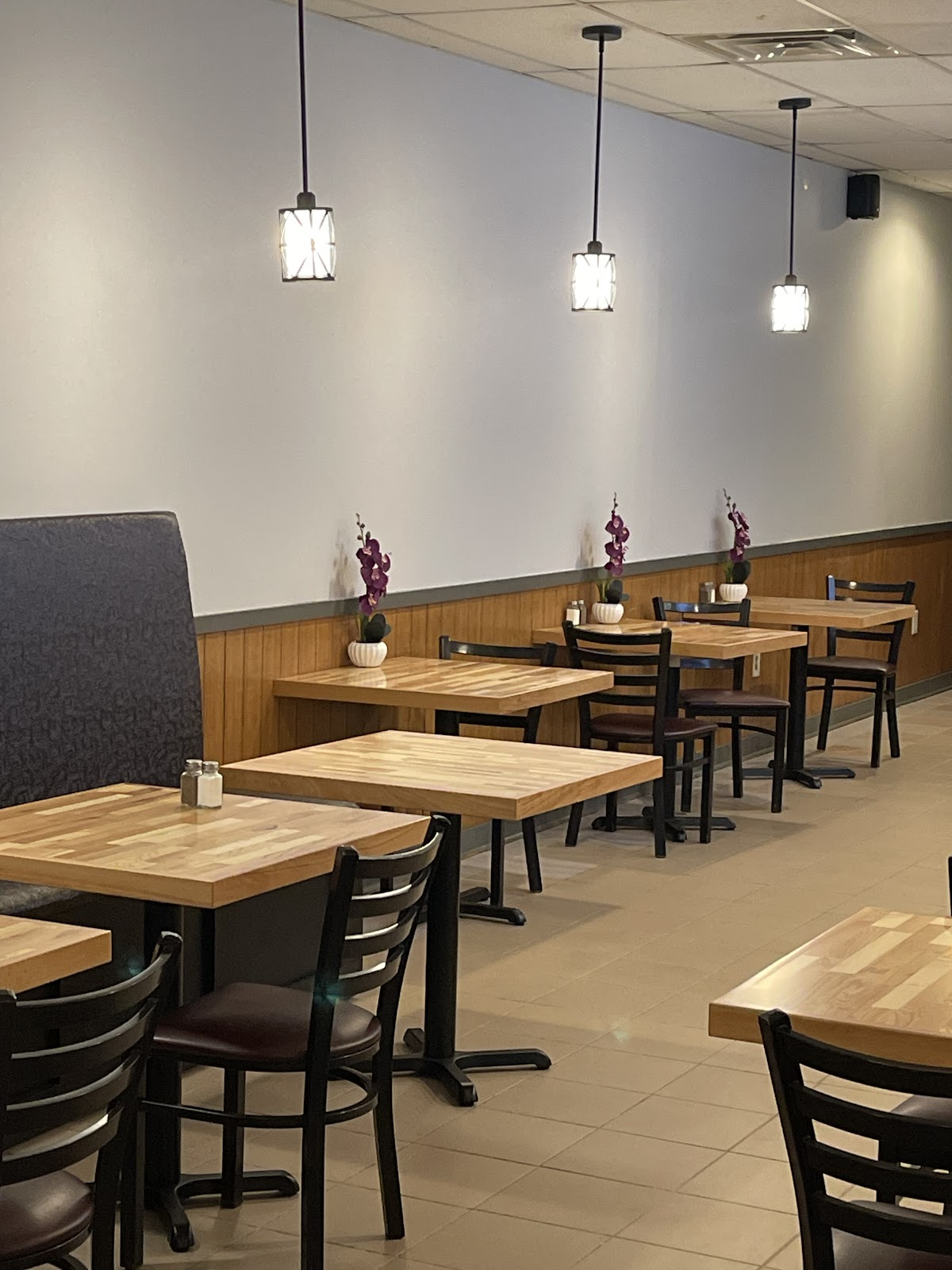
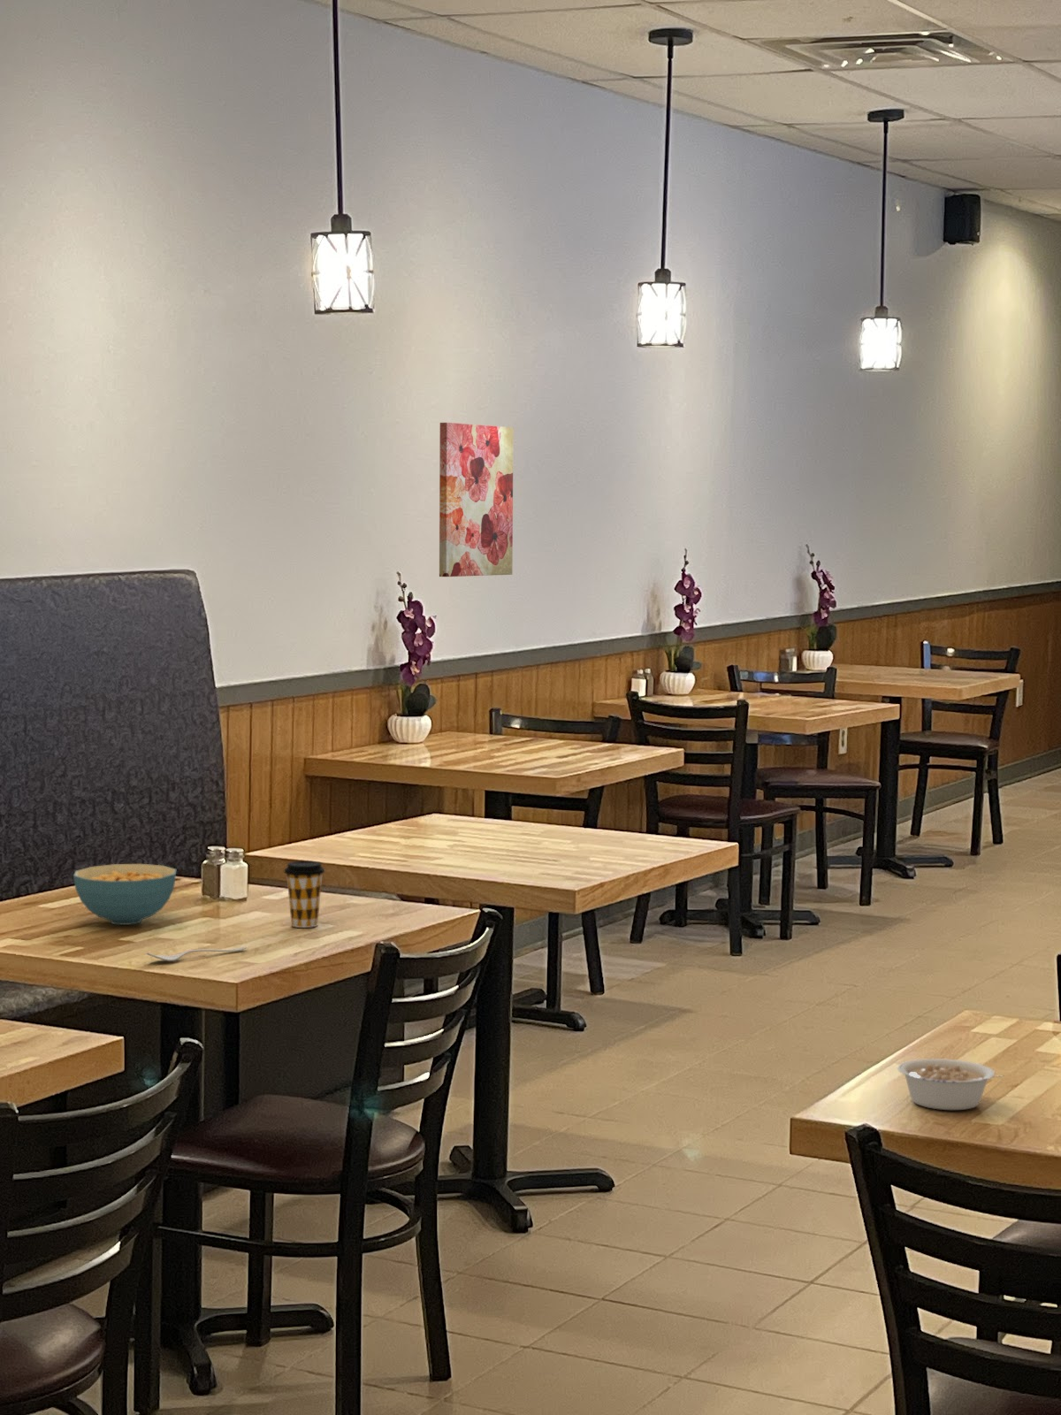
+ spoon [146,946,247,963]
+ coffee cup [284,860,325,928]
+ legume [896,1057,1004,1111]
+ cereal bowl [72,863,177,926]
+ wall art [438,422,515,577]
